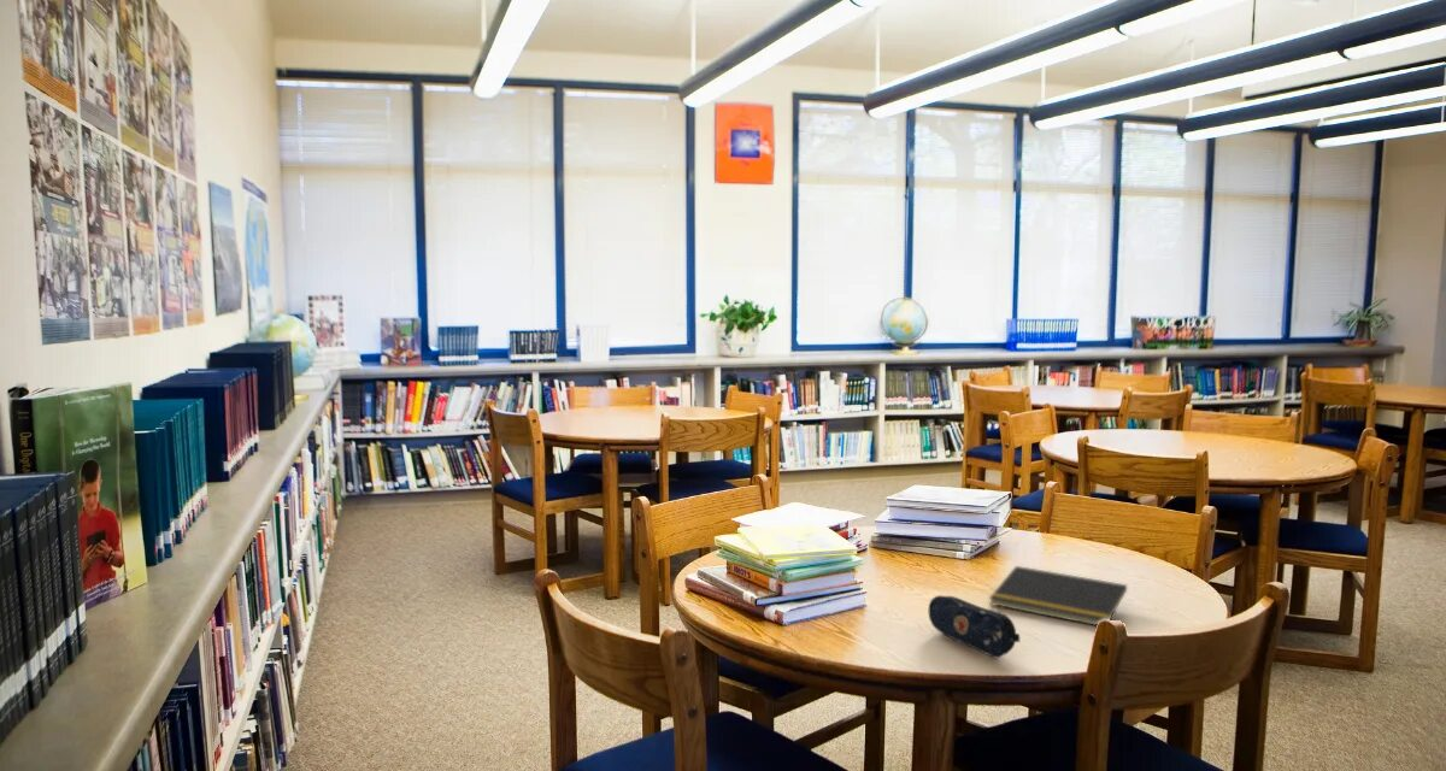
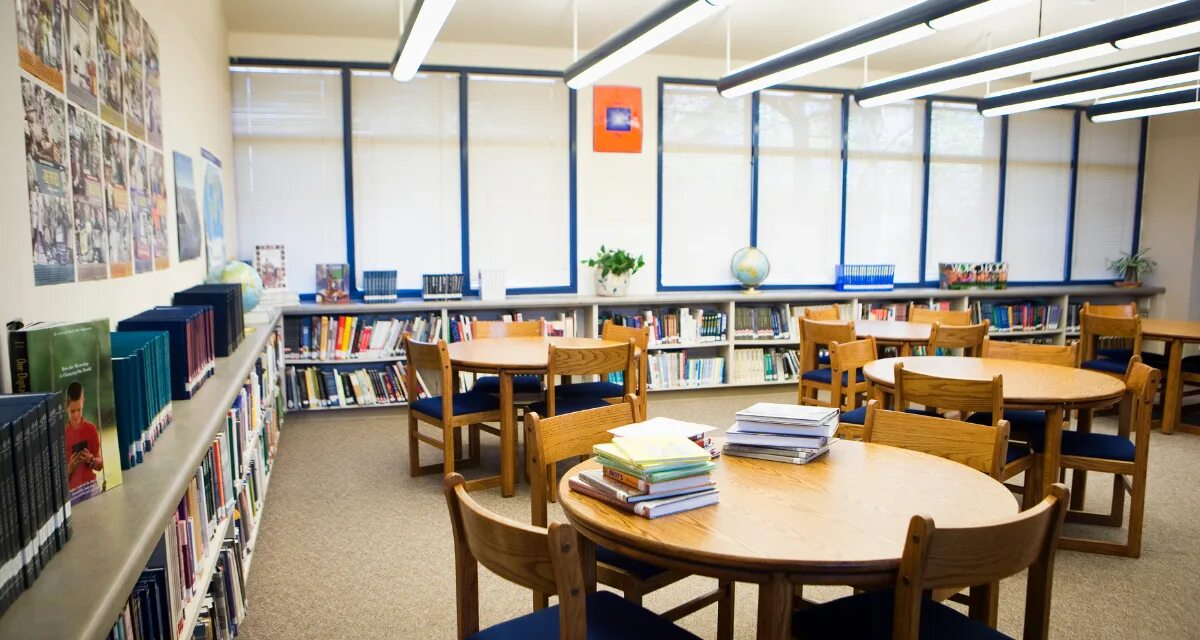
- notepad [988,565,1128,626]
- pencil case [928,594,1021,659]
